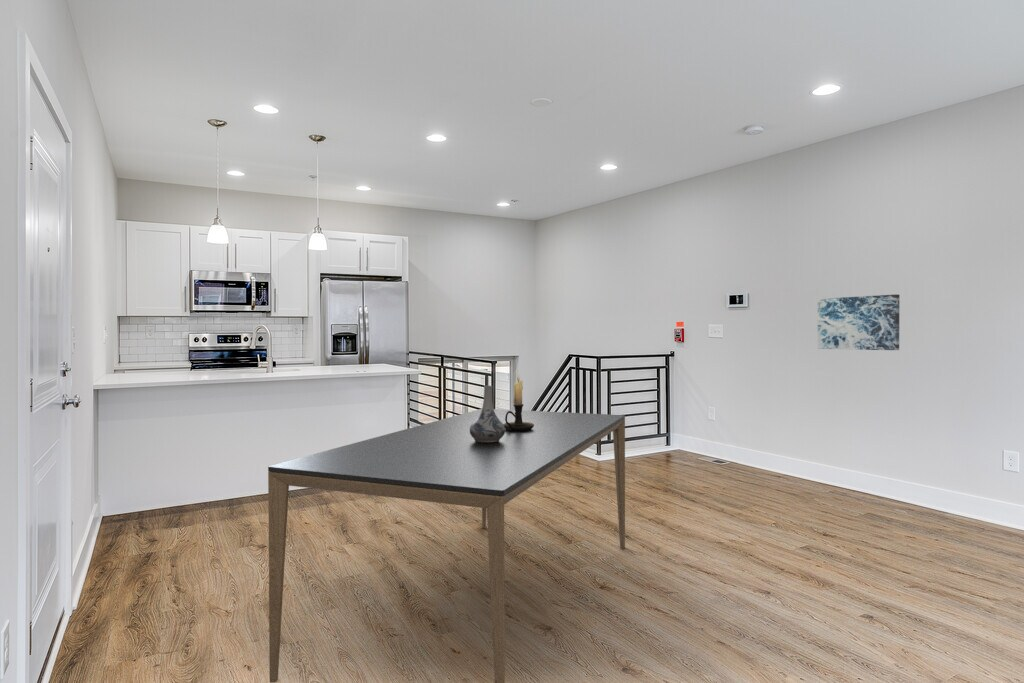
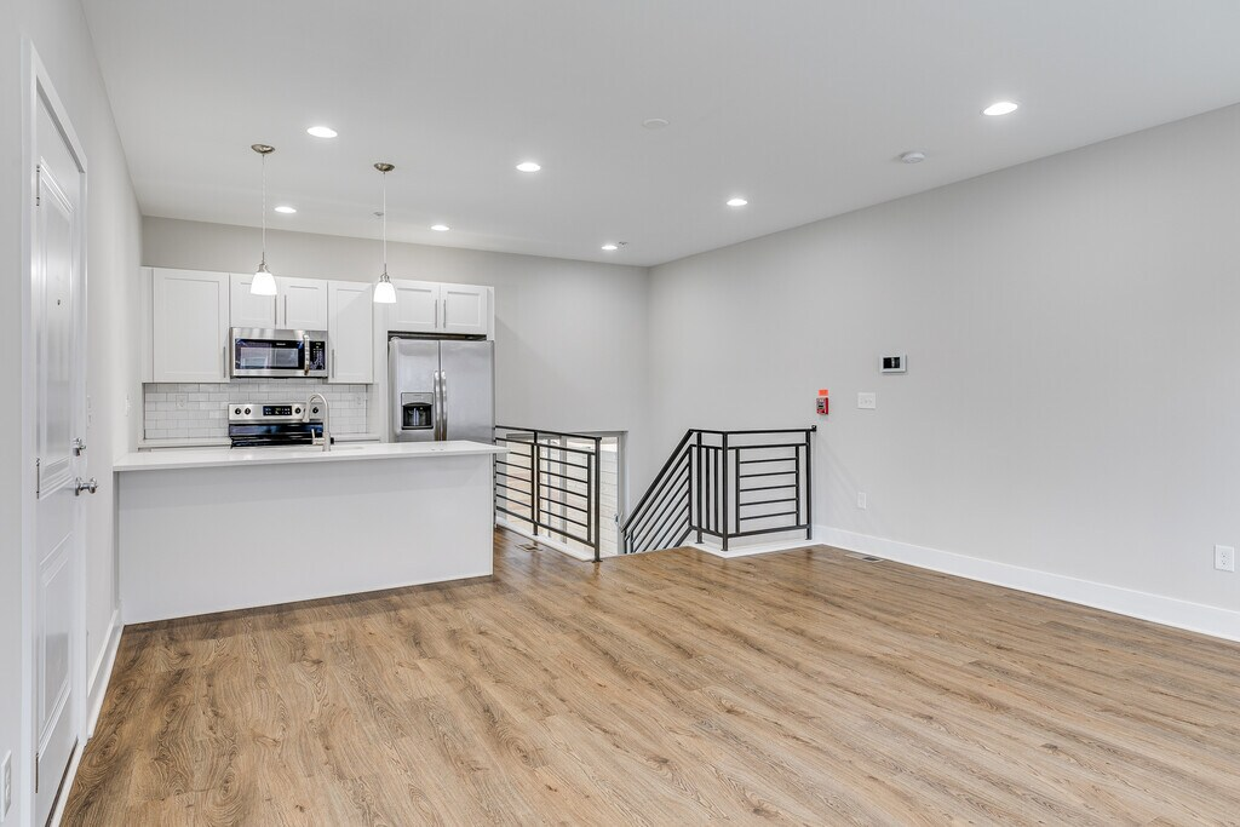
- wall art [817,293,901,351]
- dining table [267,408,626,683]
- decorative vase [470,385,505,442]
- candle holder [503,371,534,431]
